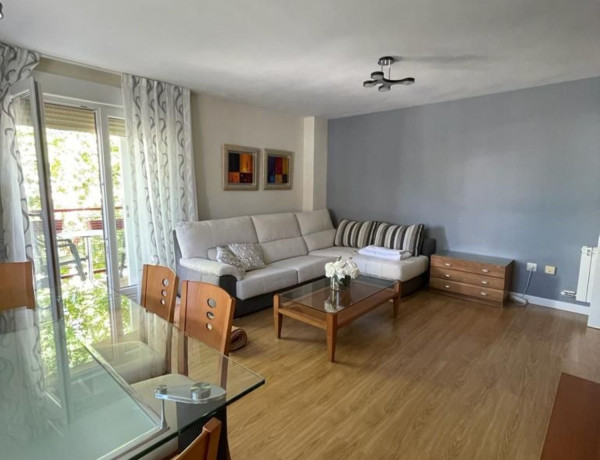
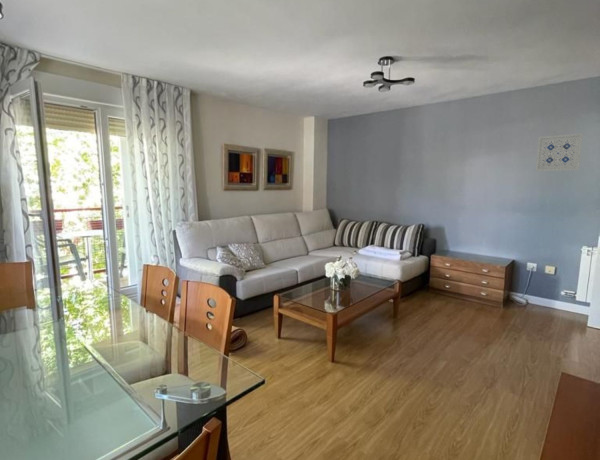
+ wall art [535,132,584,172]
